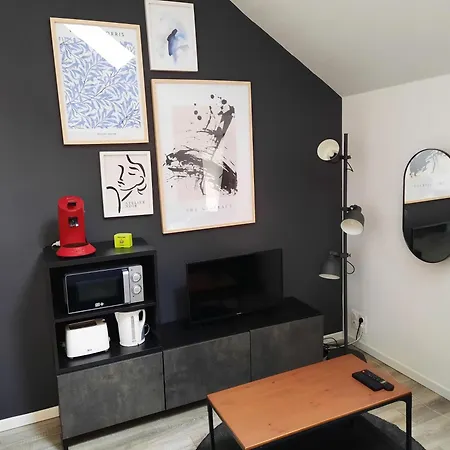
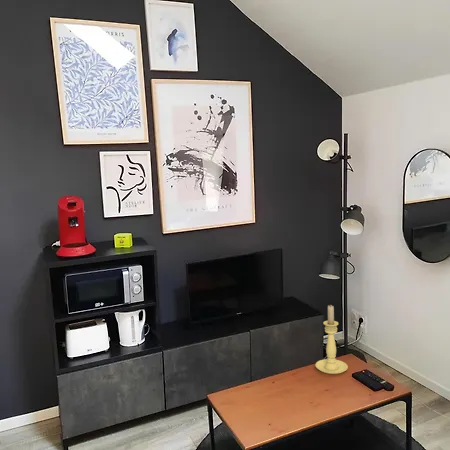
+ candle holder [314,304,349,375]
